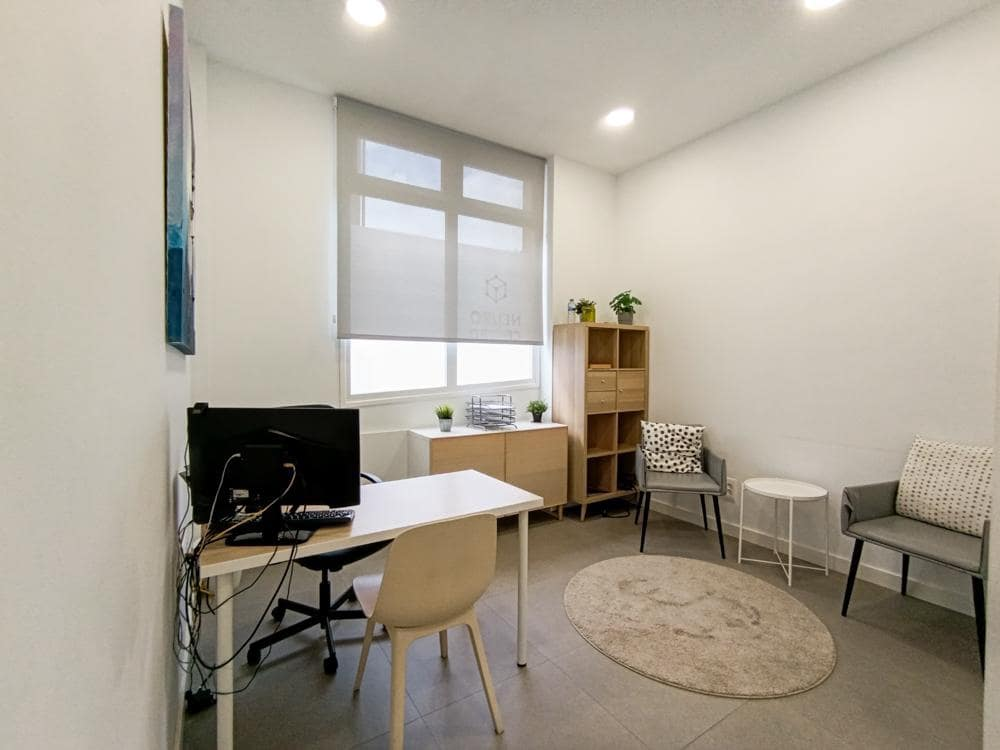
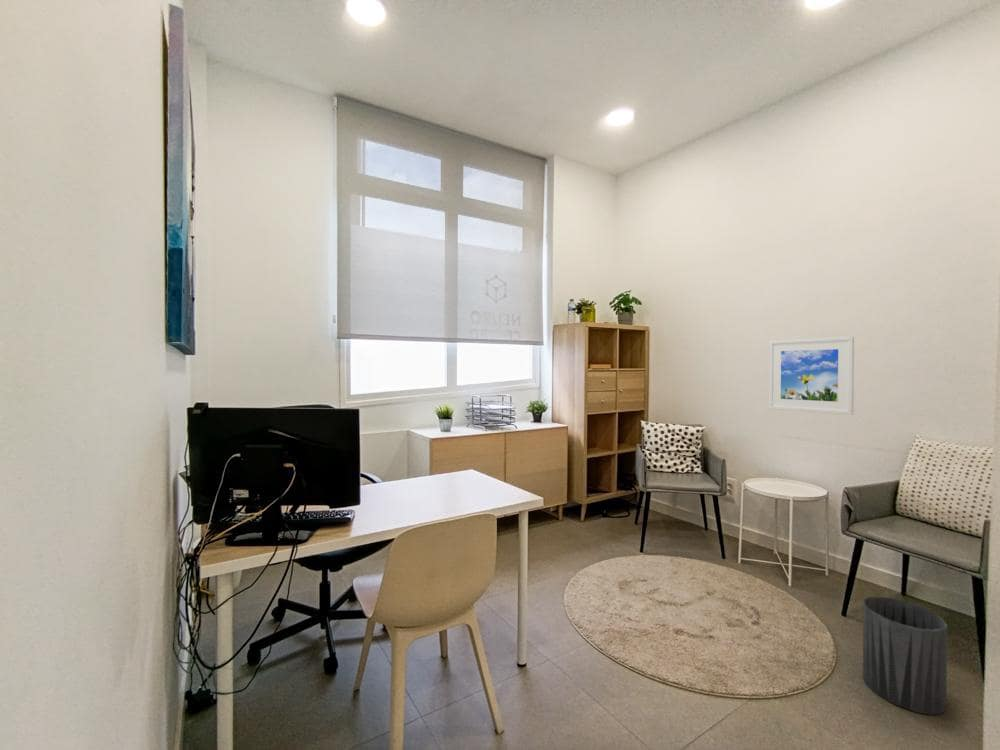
+ trash can [862,596,948,716]
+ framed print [768,335,855,416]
